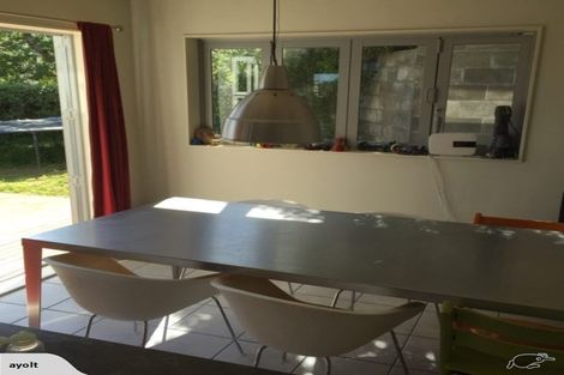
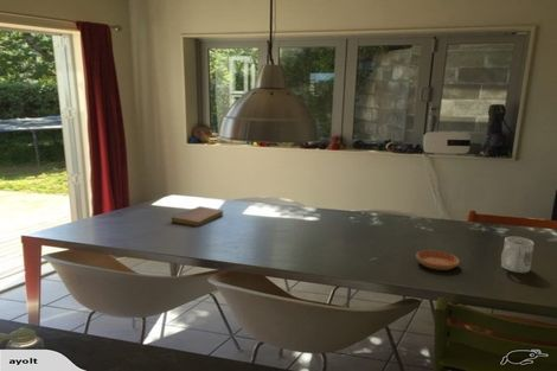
+ saucer [415,249,461,271]
+ mug [500,236,534,274]
+ notebook [171,205,225,228]
